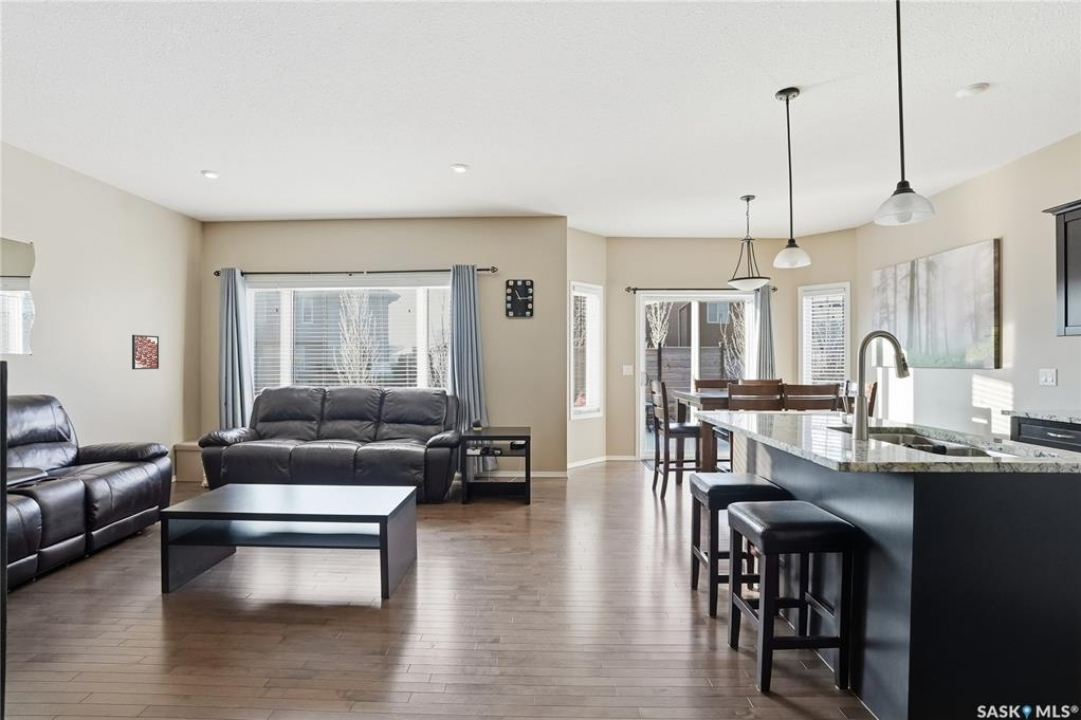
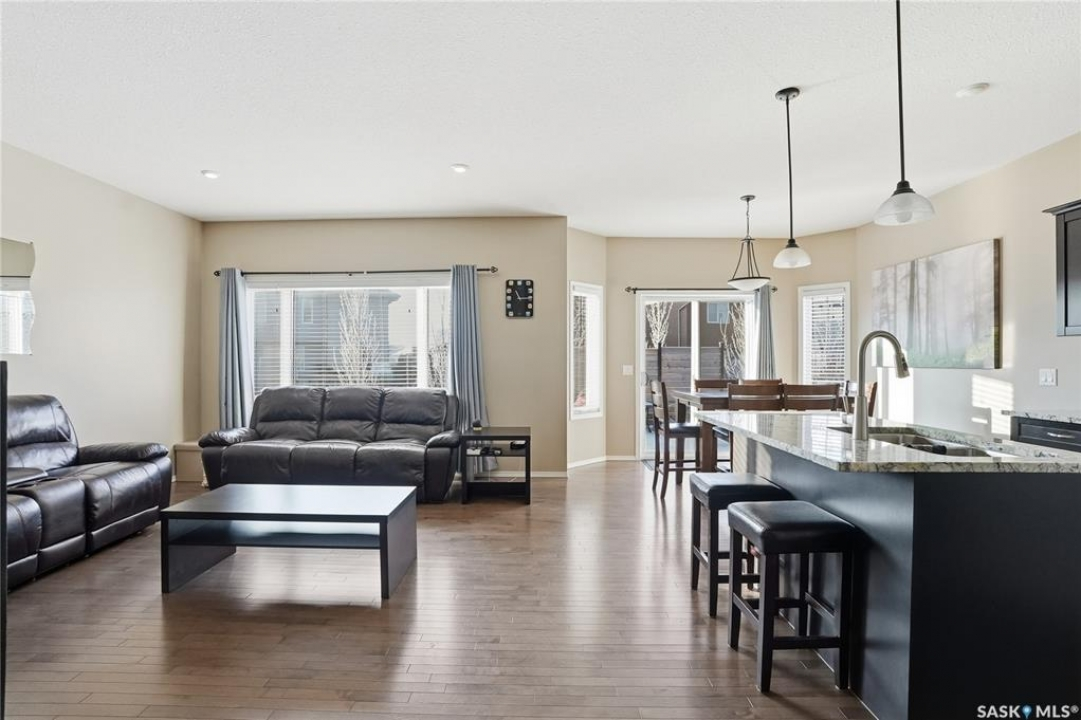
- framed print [131,334,160,370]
